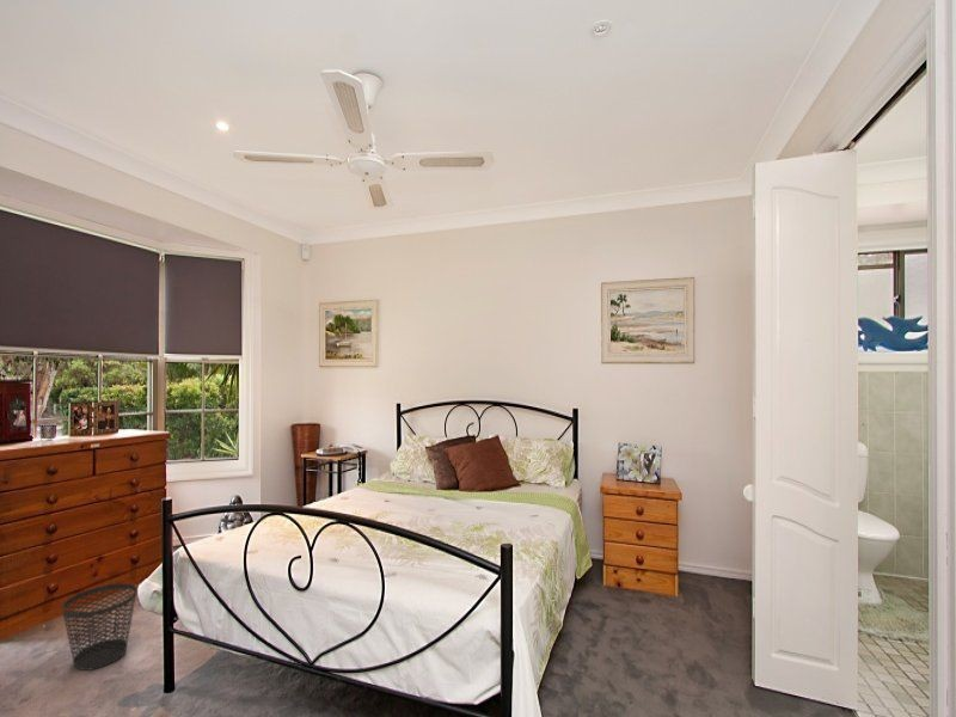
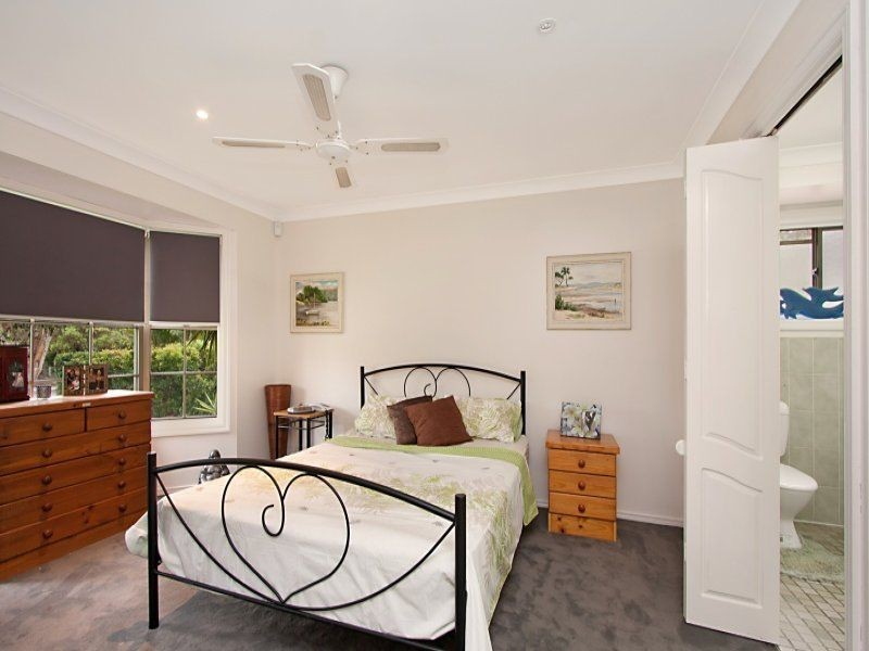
- wastebasket [61,582,139,672]
